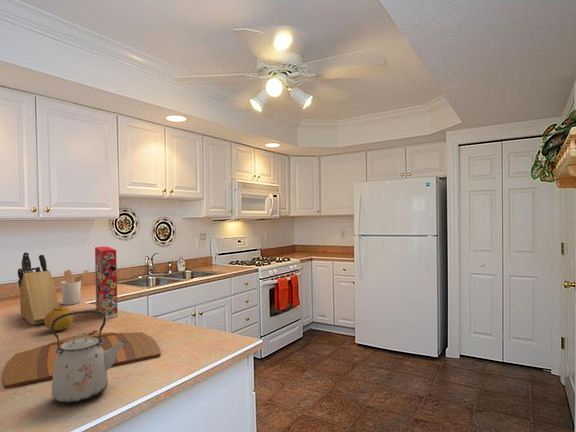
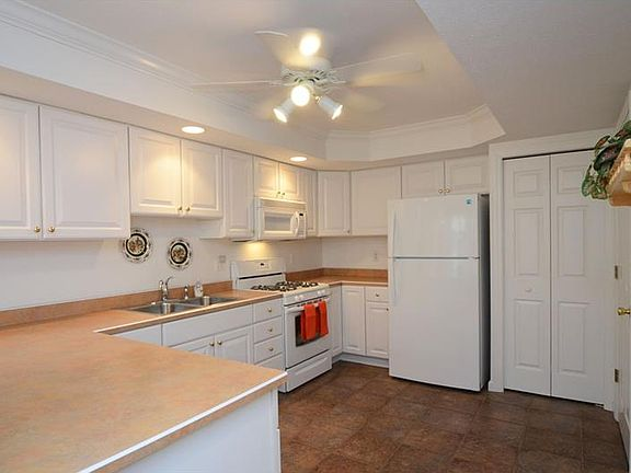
- cereal box [94,246,119,319]
- utensil holder [60,269,90,306]
- fruit [43,305,74,332]
- knife block [17,251,60,326]
- kettle [51,309,127,404]
- cutting board [1,330,161,390]
